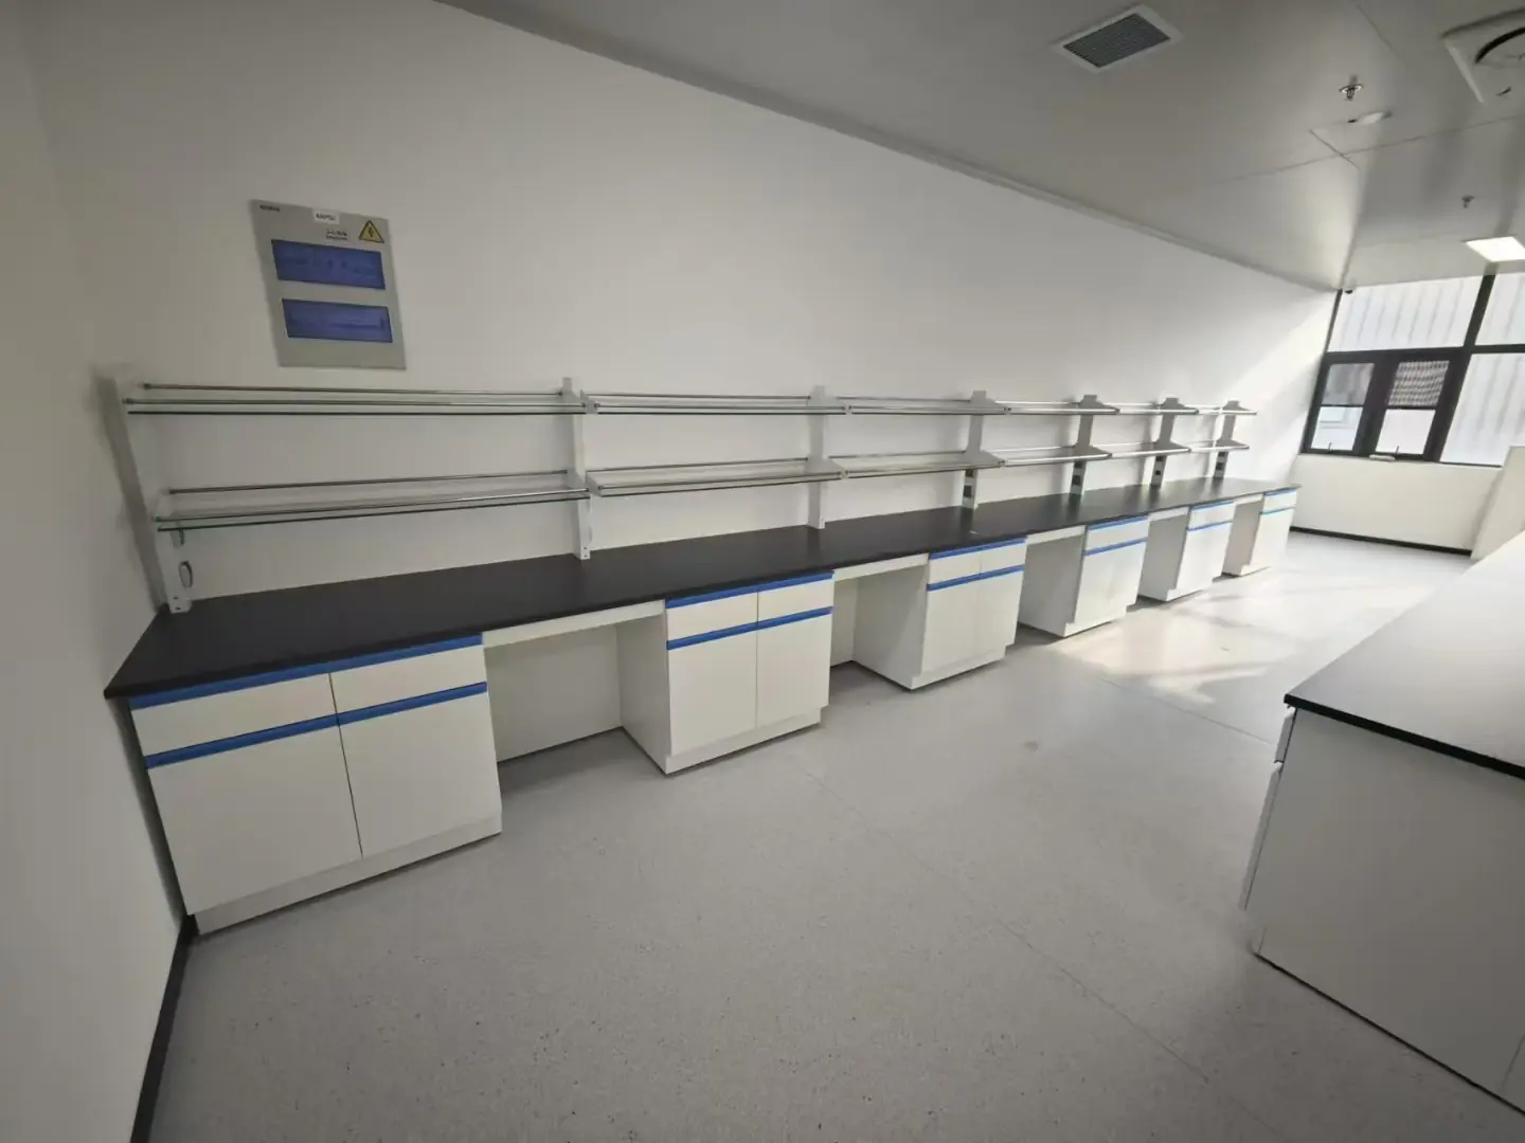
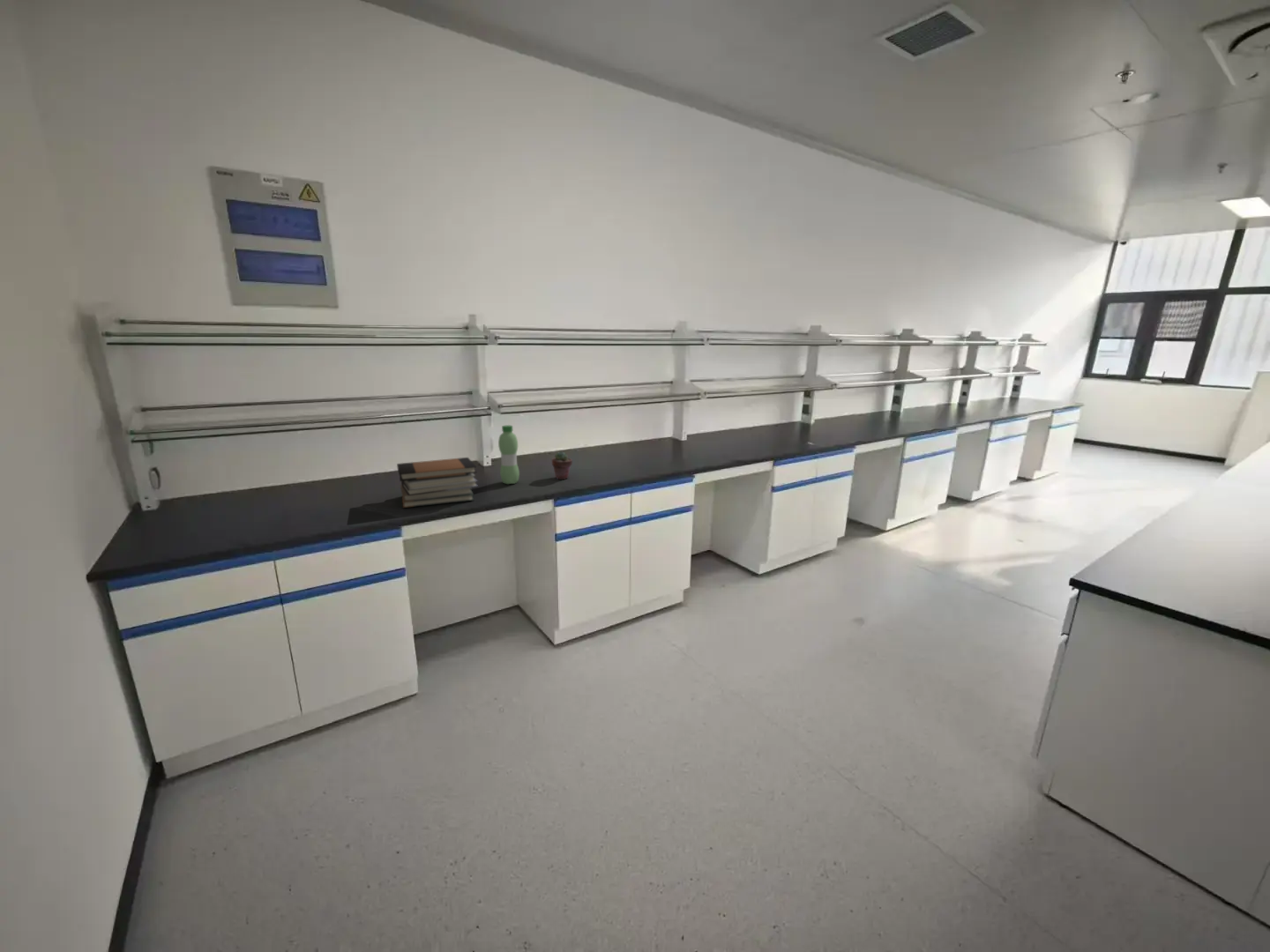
+ book stack [396,457,479,509]
+ potted succulent [551,450,573,480]
+ water bottle [497,424,520,485]
